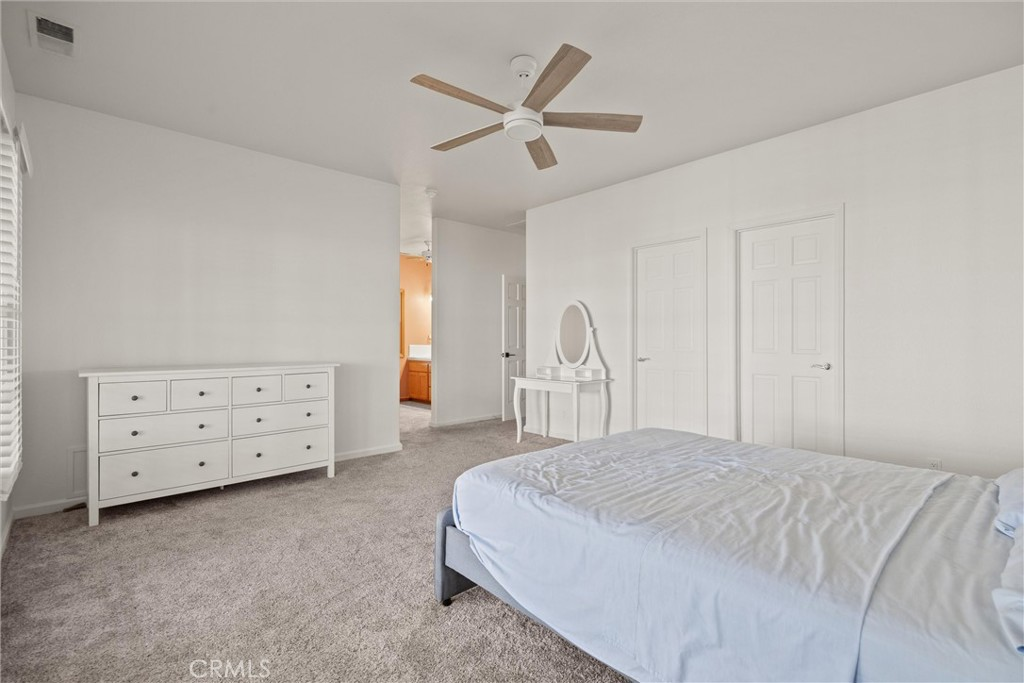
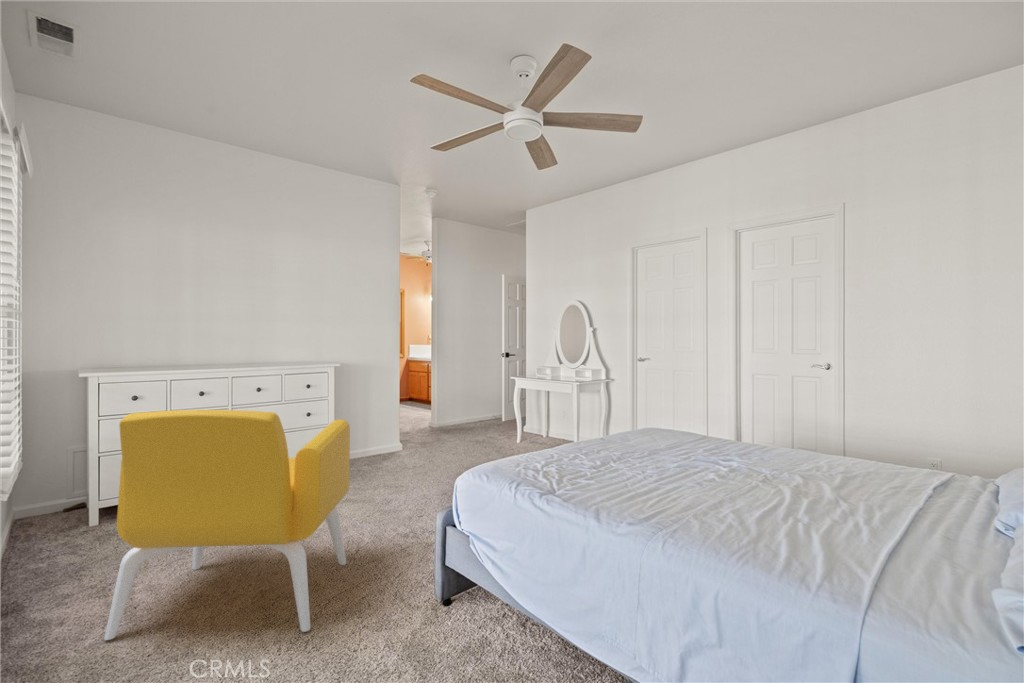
+ armchair [103,409,351,641]
